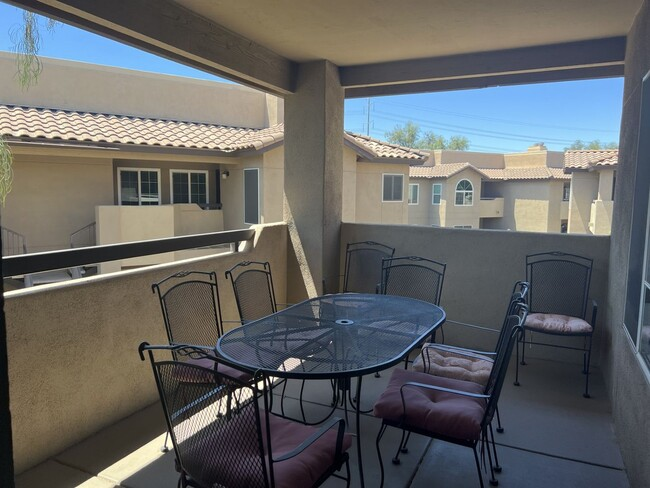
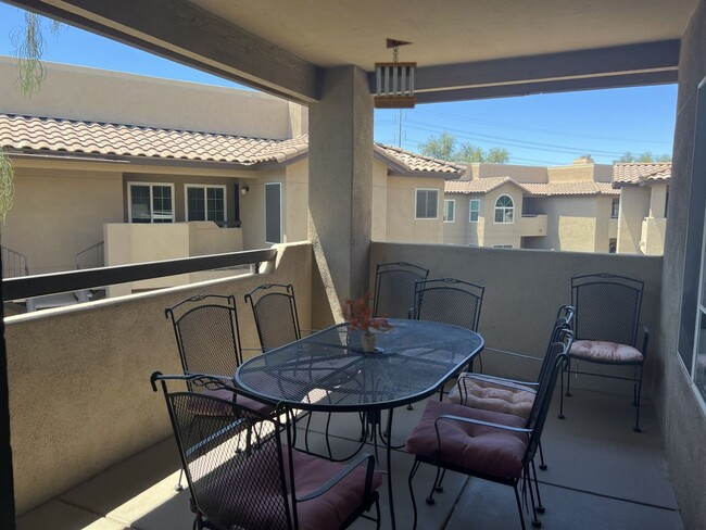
+ wind chime [373,37,418,110]
+ potted plant [338,285,400,353]
